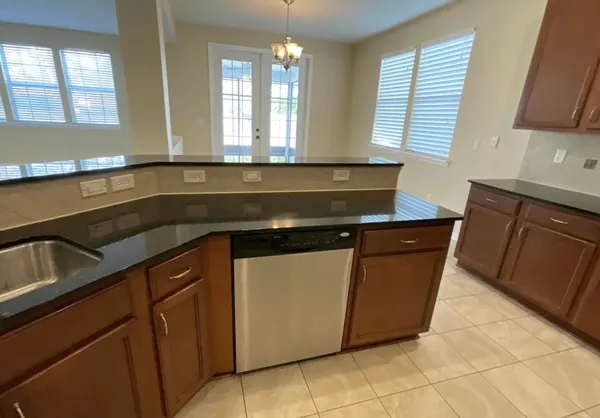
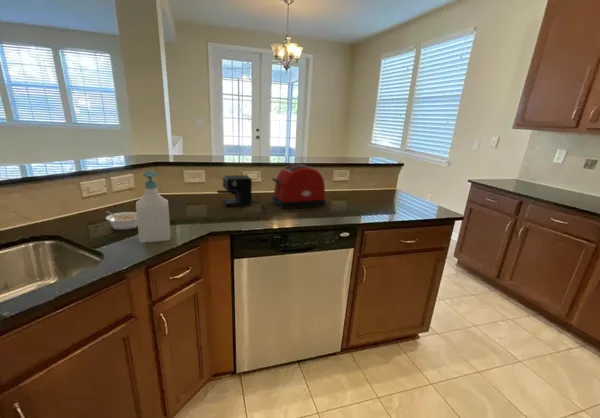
+ toaster [271,163,327,210]
+ legume [105,210,138,231]
+ coffee maker [216,174,268,215]
+ soap bottle [135,169,171,244]
